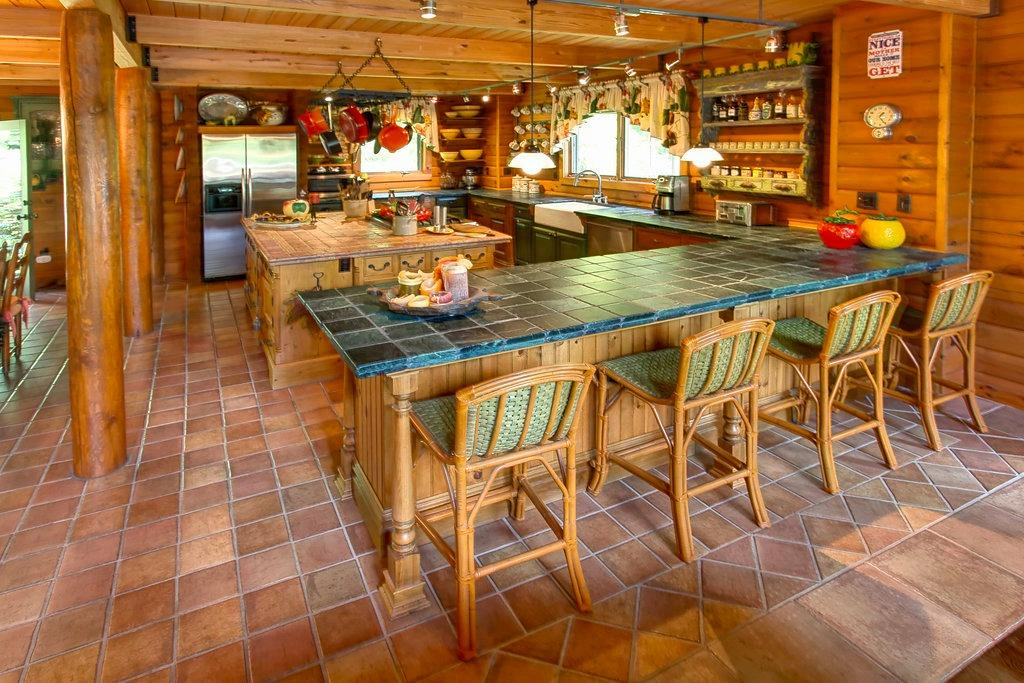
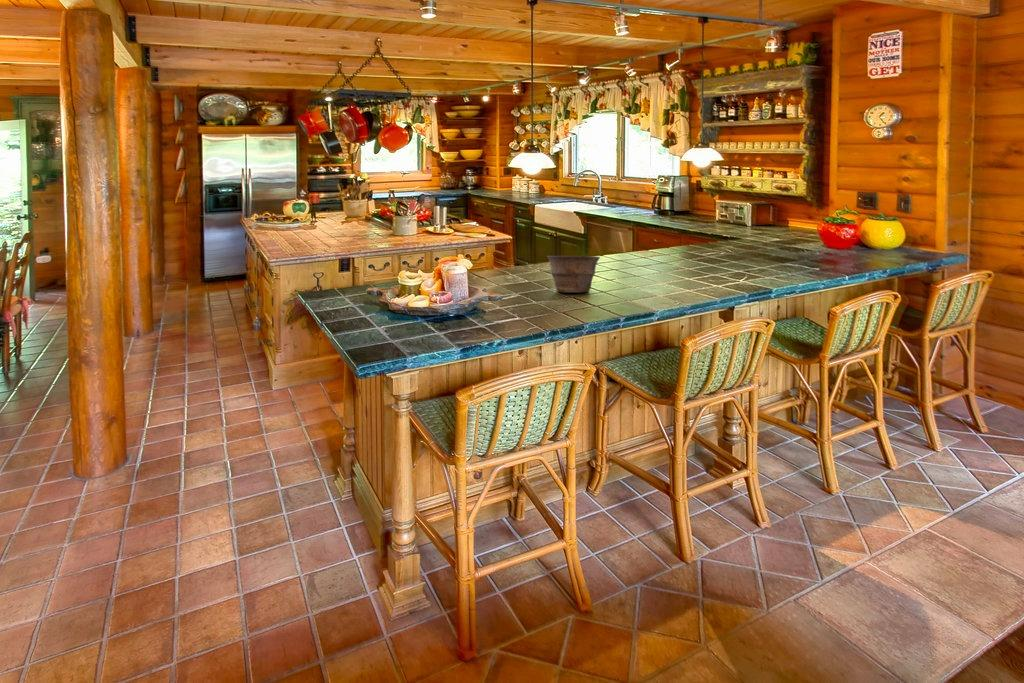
+ bowl [546,255,601,294]
